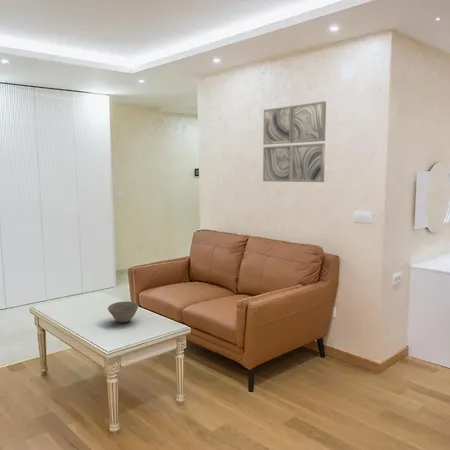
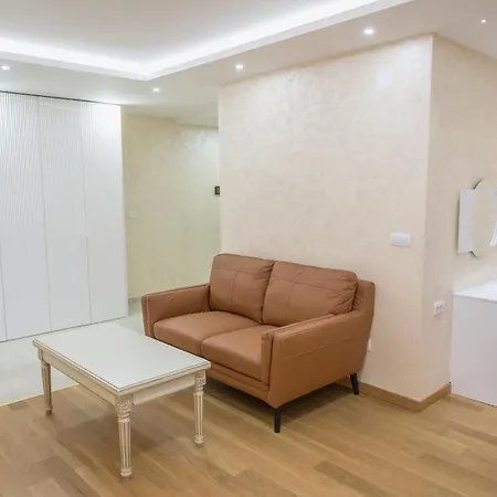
- bowl [107,300,139,324]
- wall art [262,100,327,183]
